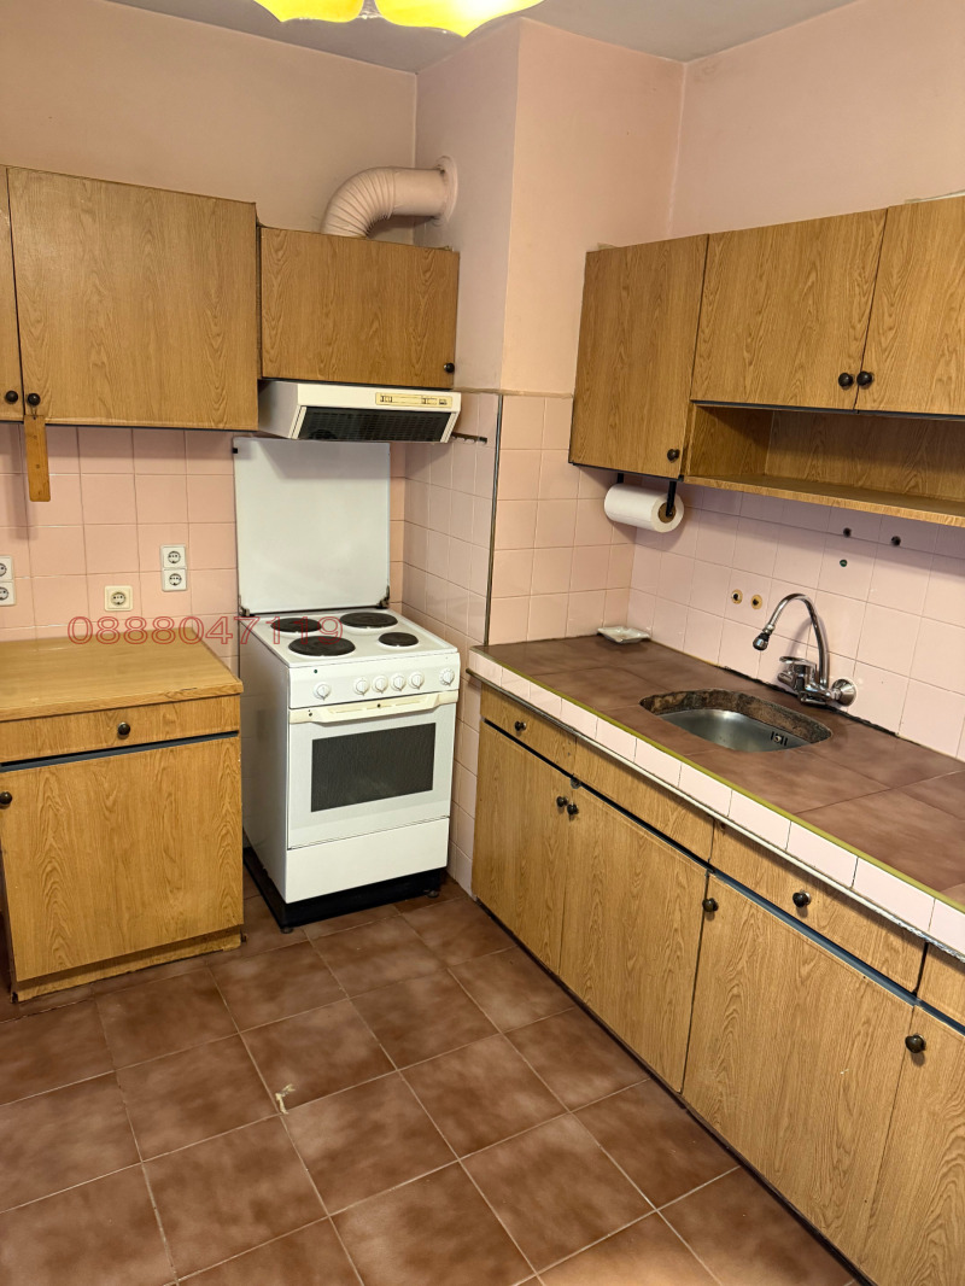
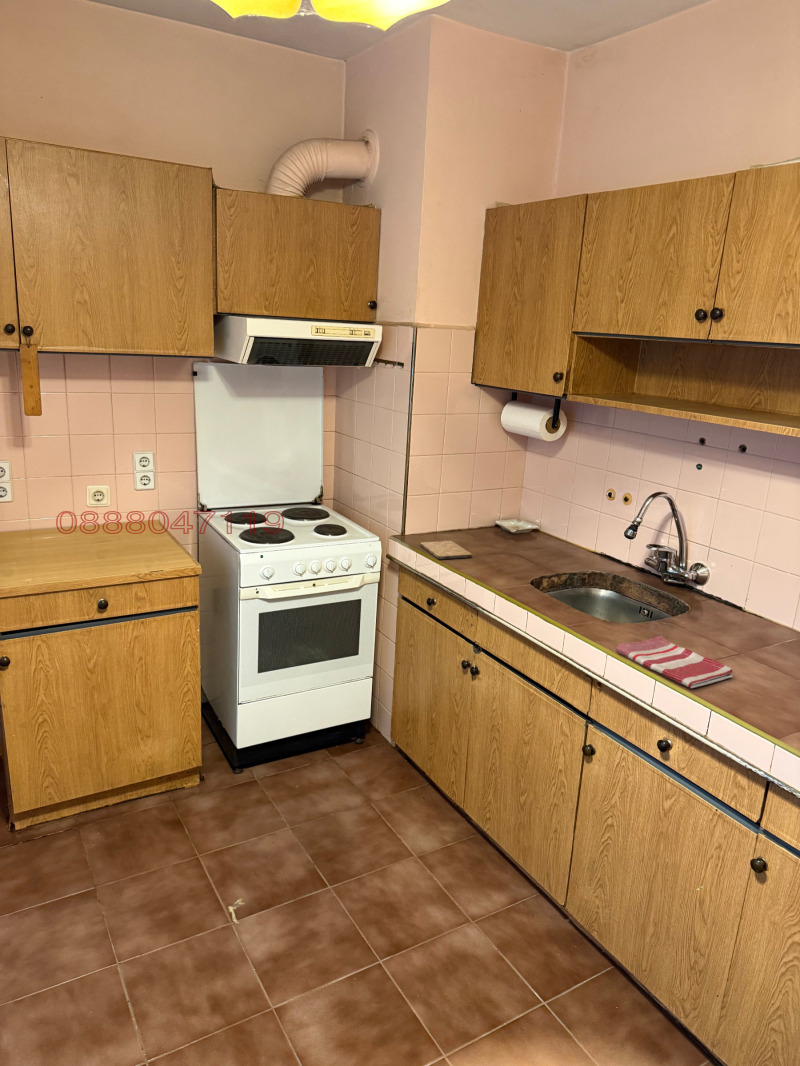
+ cutting board [419,540,473,560]
+ dish towel [615,635,734,689]
